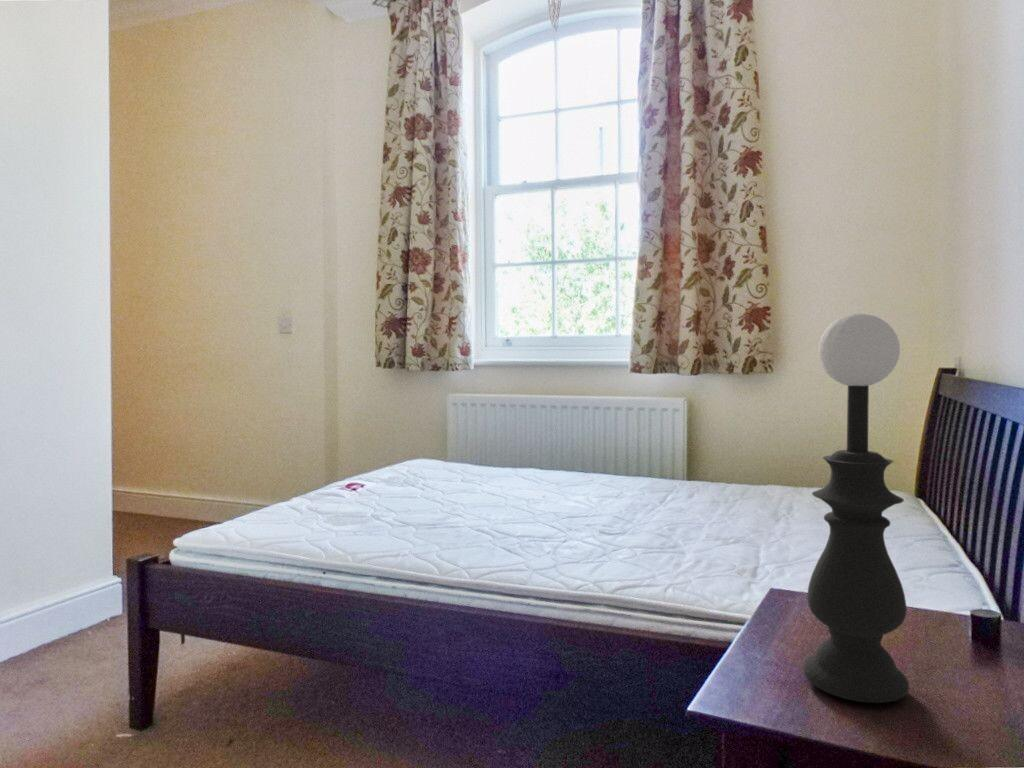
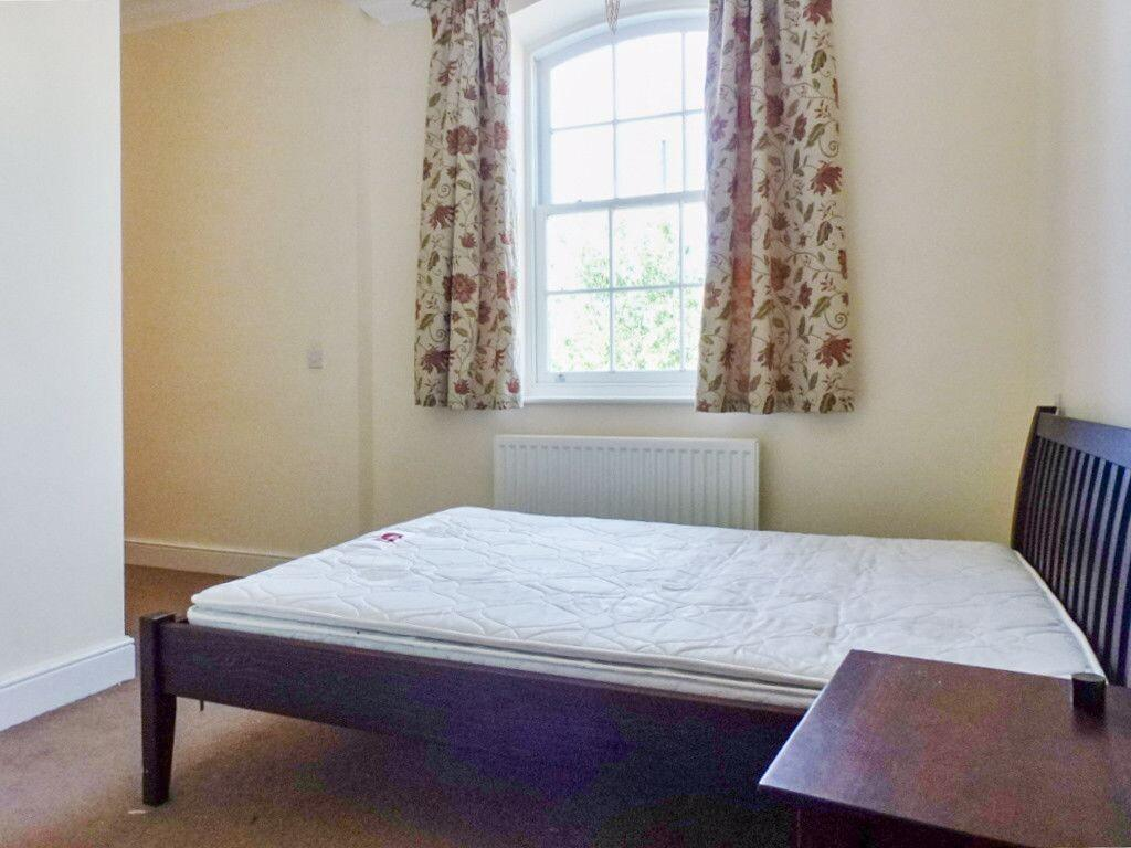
- table lamp [802,313,910,704]
